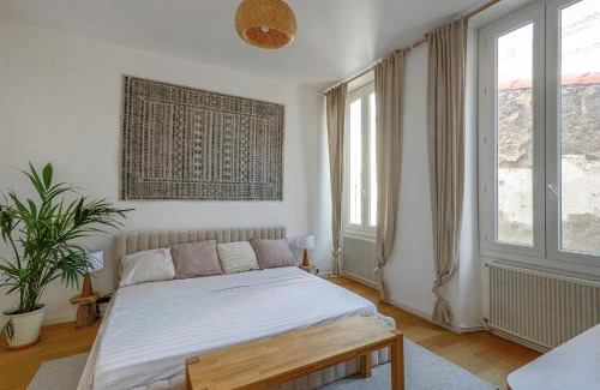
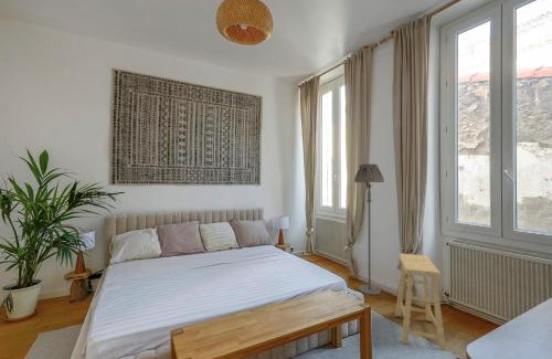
+ floor lamp [353,162,385,296]
+ stool [394,252,447,351]
